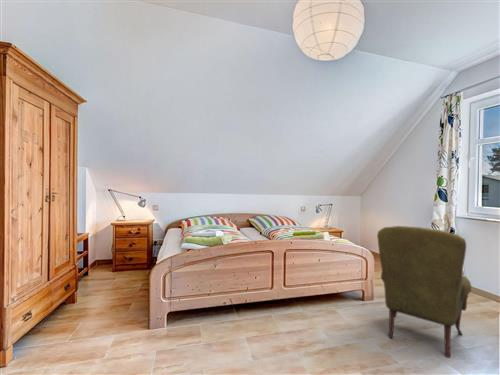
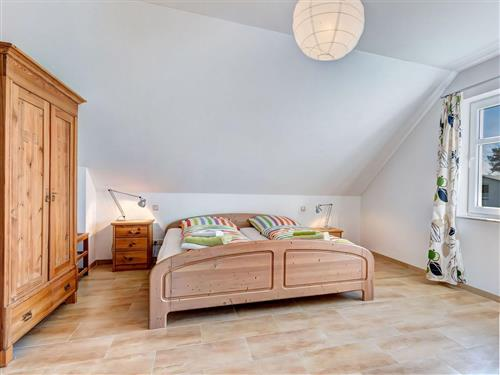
- armchair [376,225,472,359]
